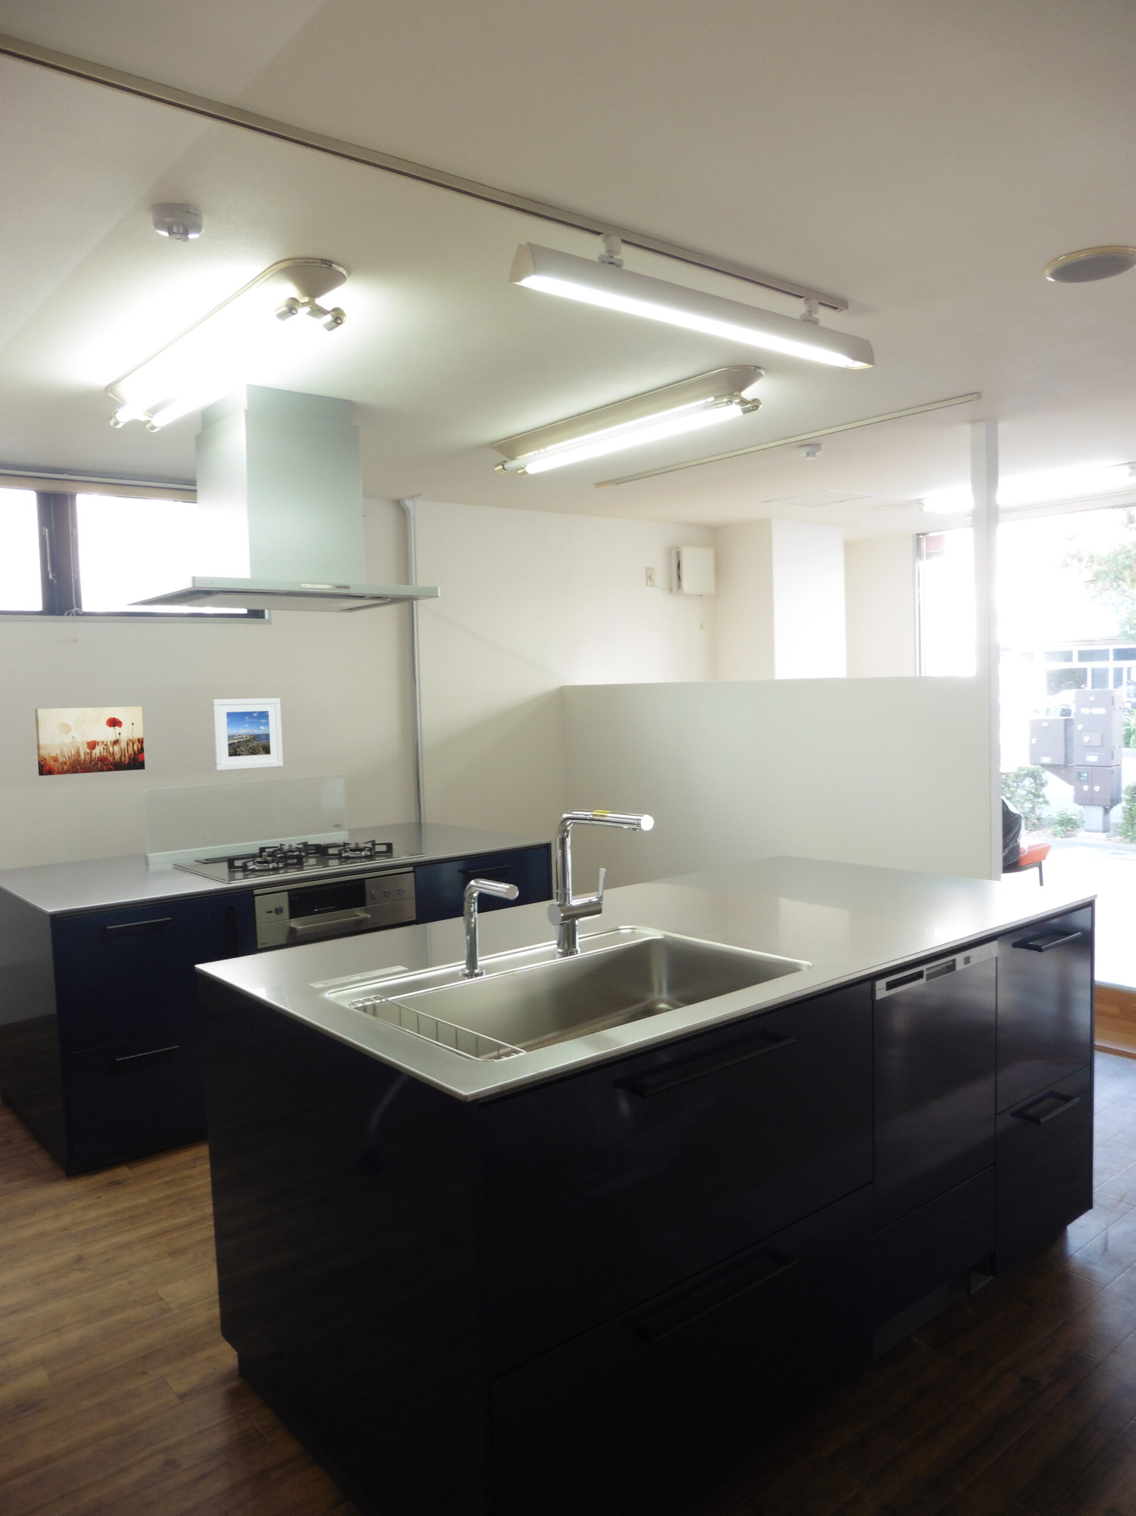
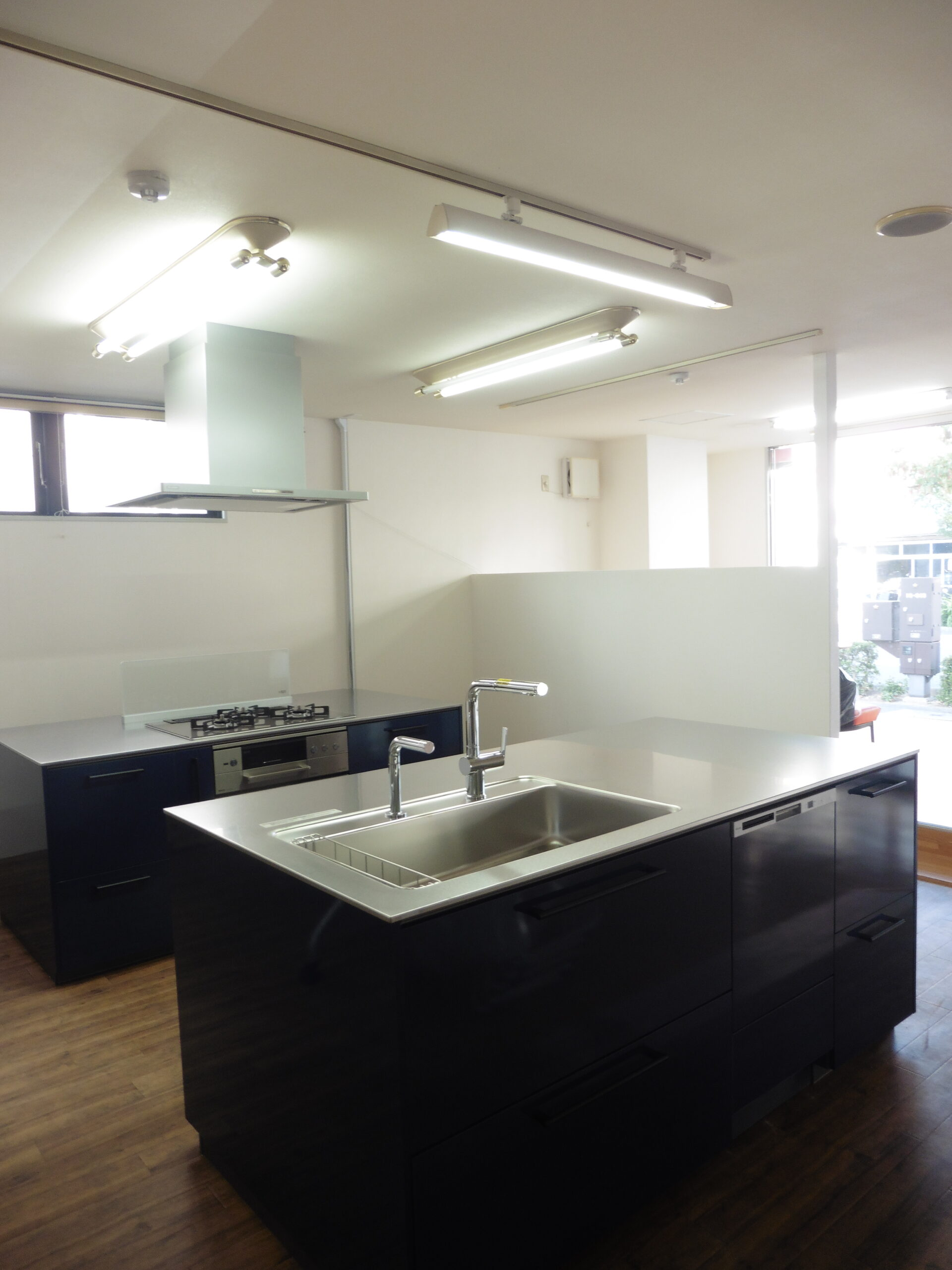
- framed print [211,697,284,771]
- wall art [35,705,146,776]
